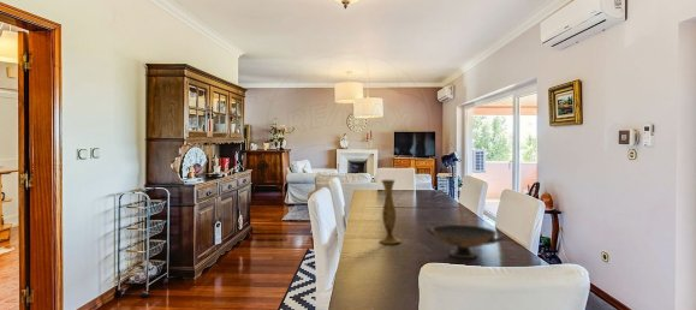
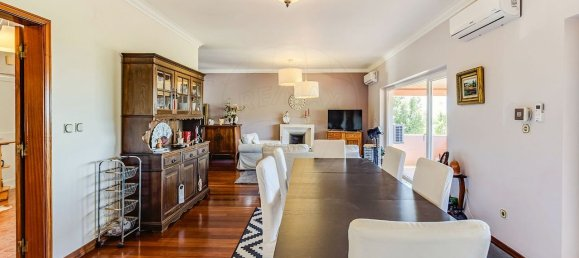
- decorative bowl [424,223,507,260]
- vase [379,178,403,245]
